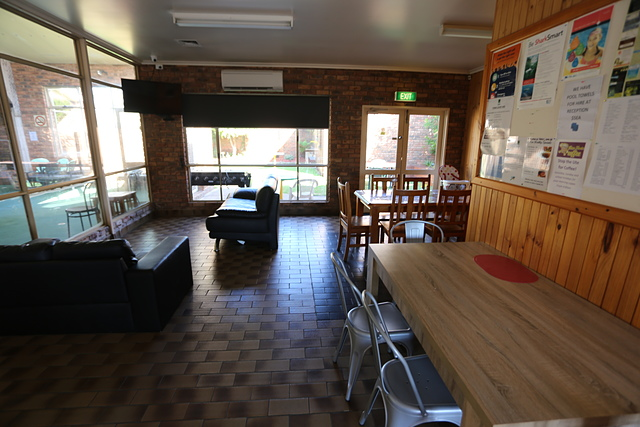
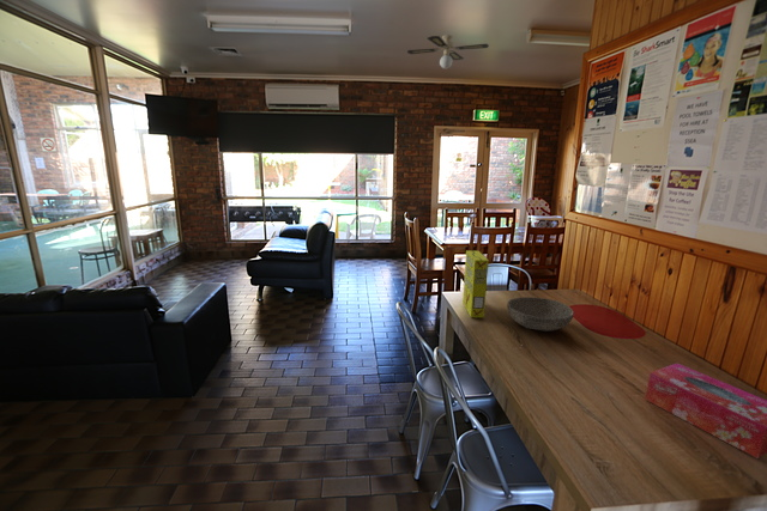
+ tissue box [644,363,767,460]
+ bowl [506,296,575,333]
+ ceiling fan [406,34,490,69]
+ cereal box [461,249,490,318]
